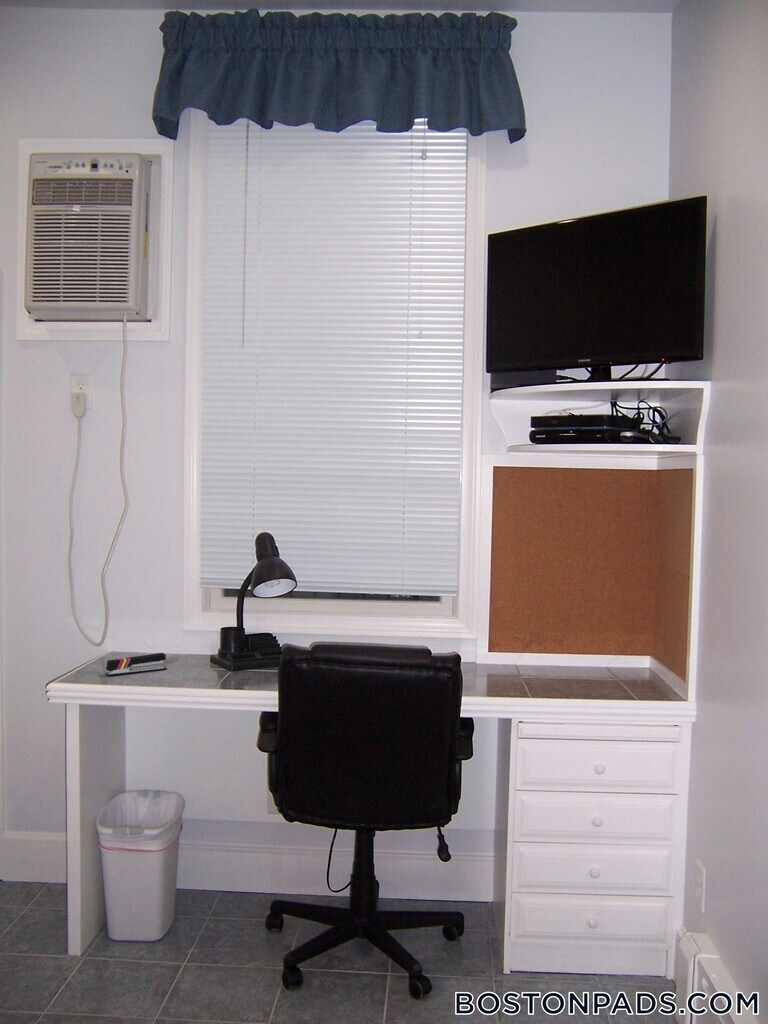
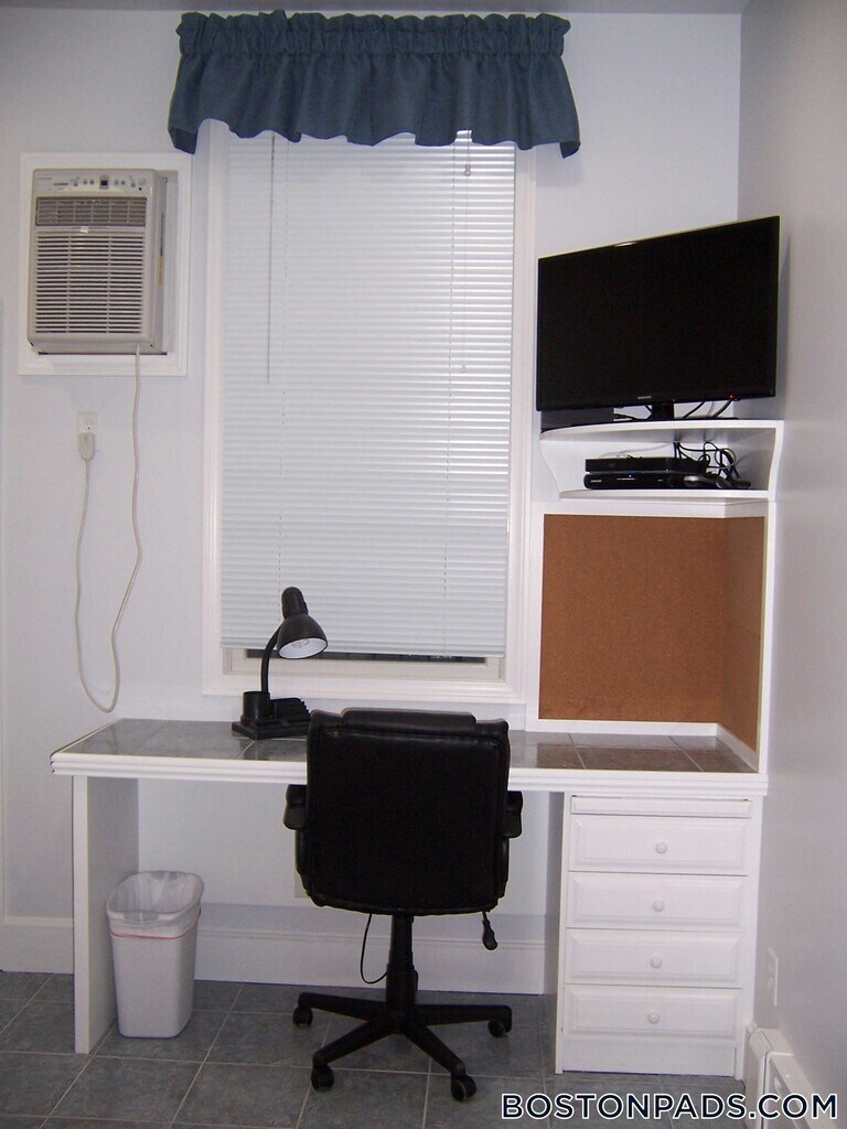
- stapler [105,652,167,677]
